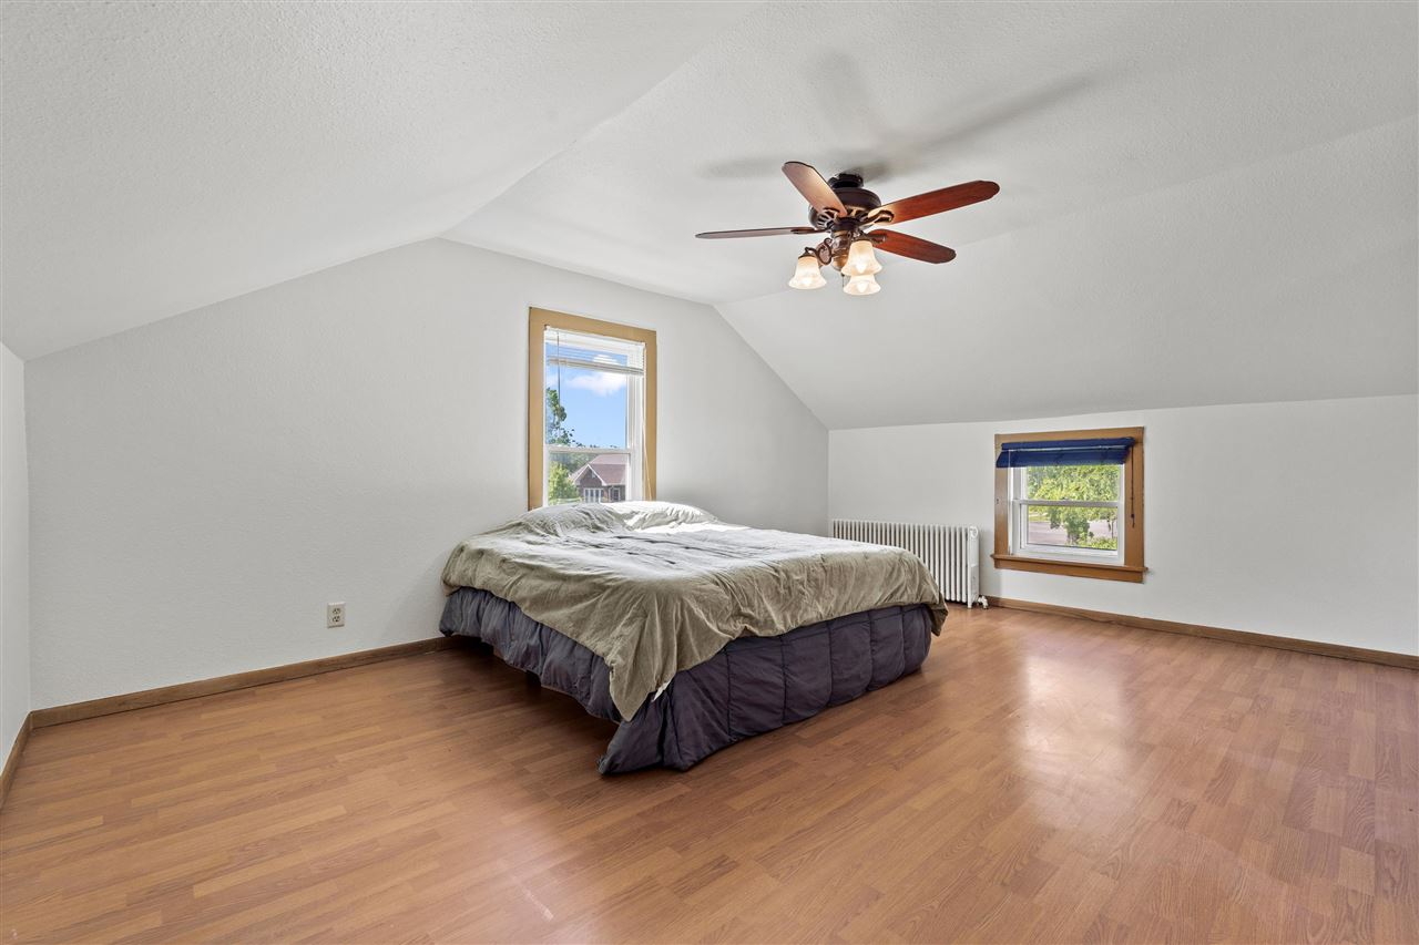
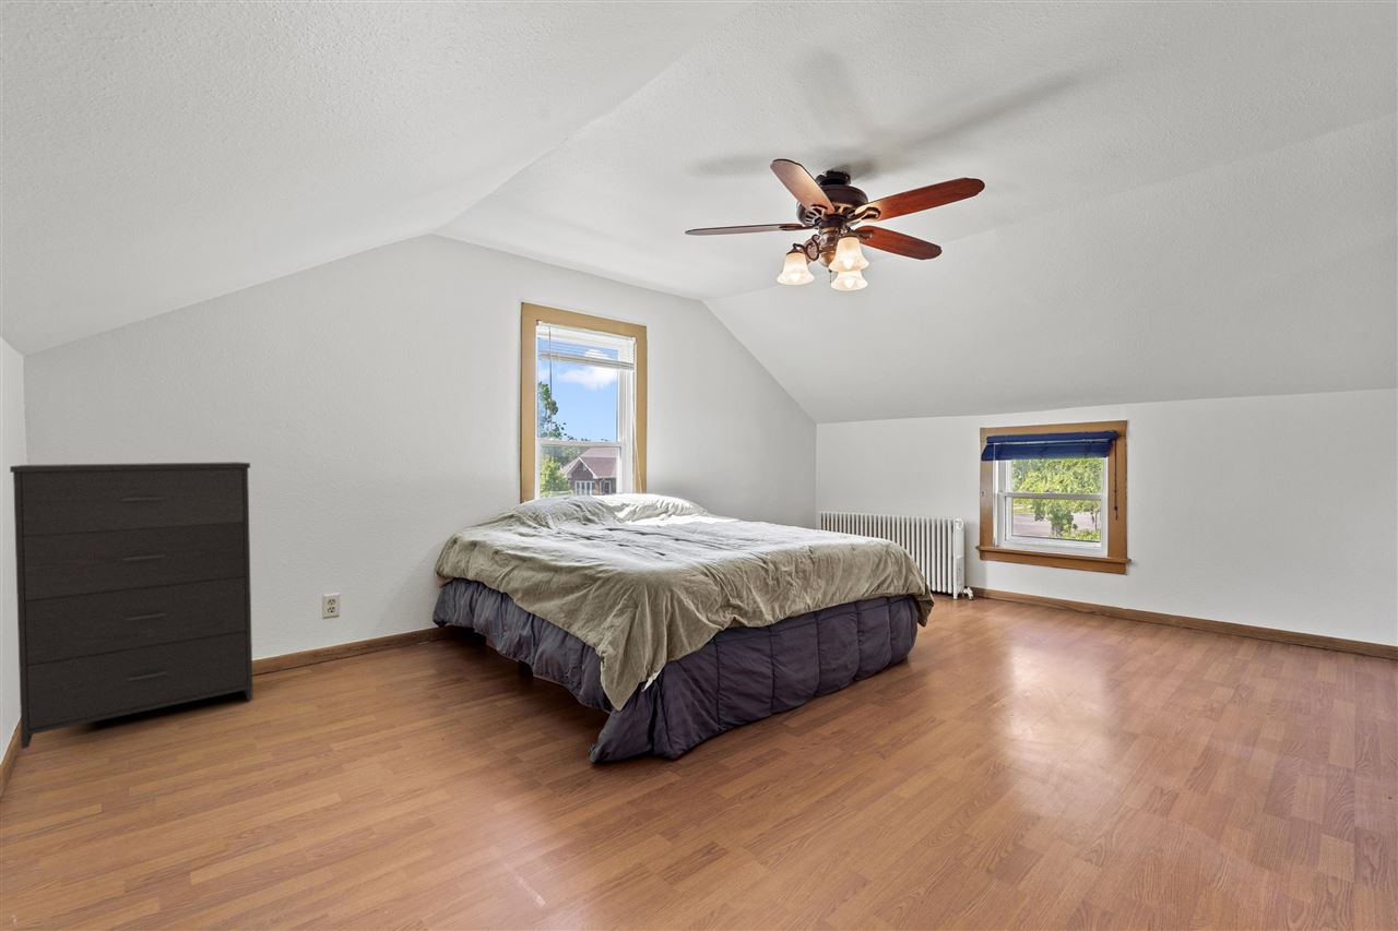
+ dresser [9,461,254,750]
